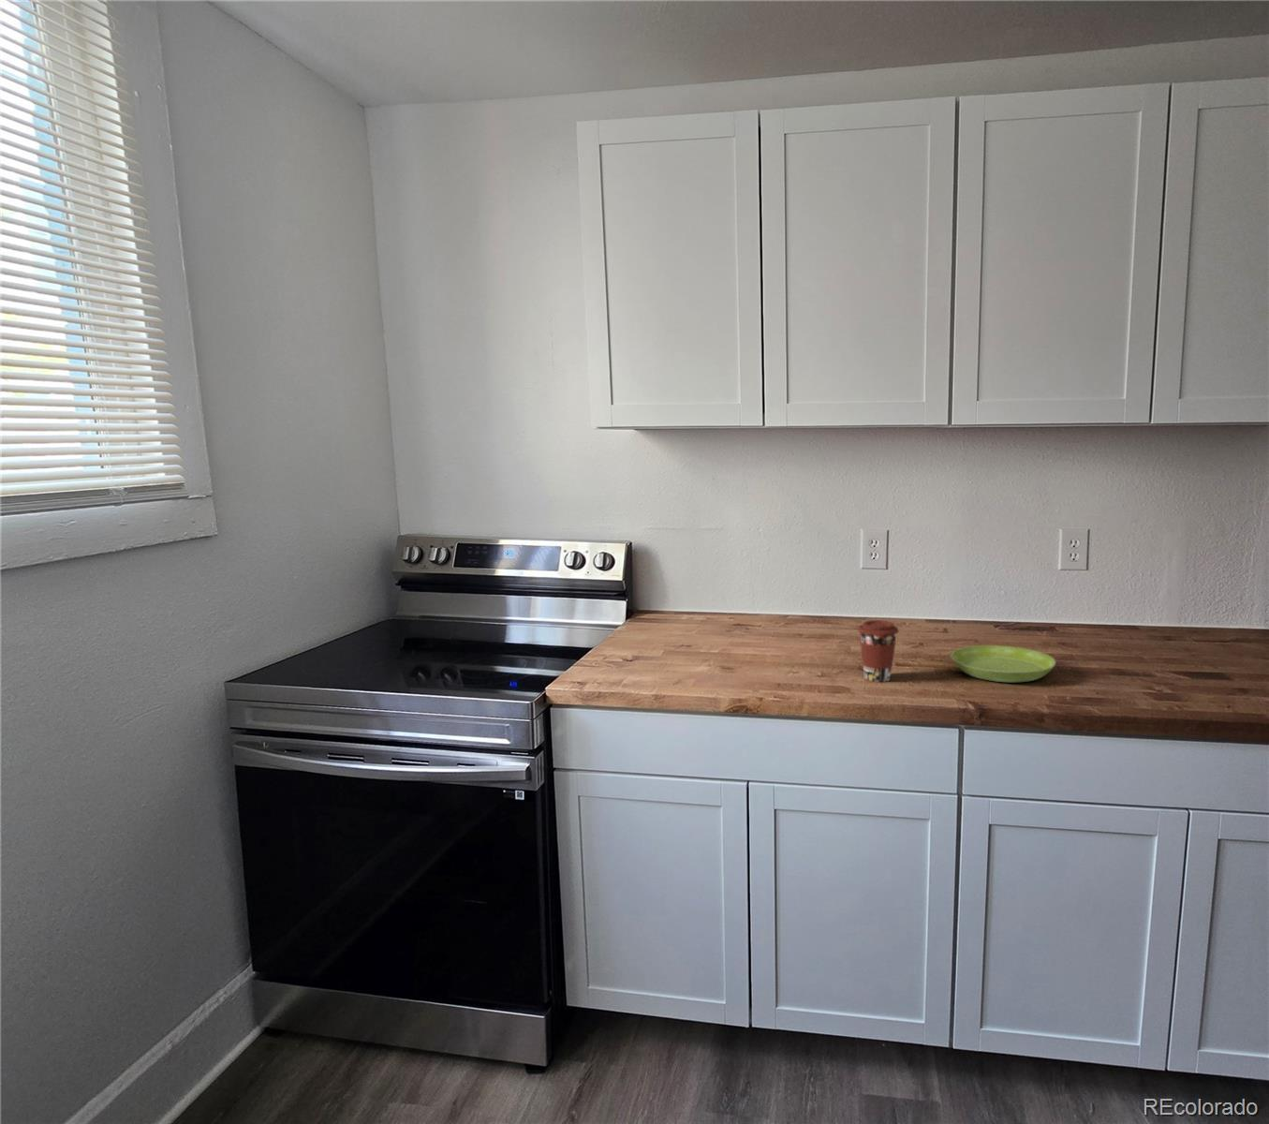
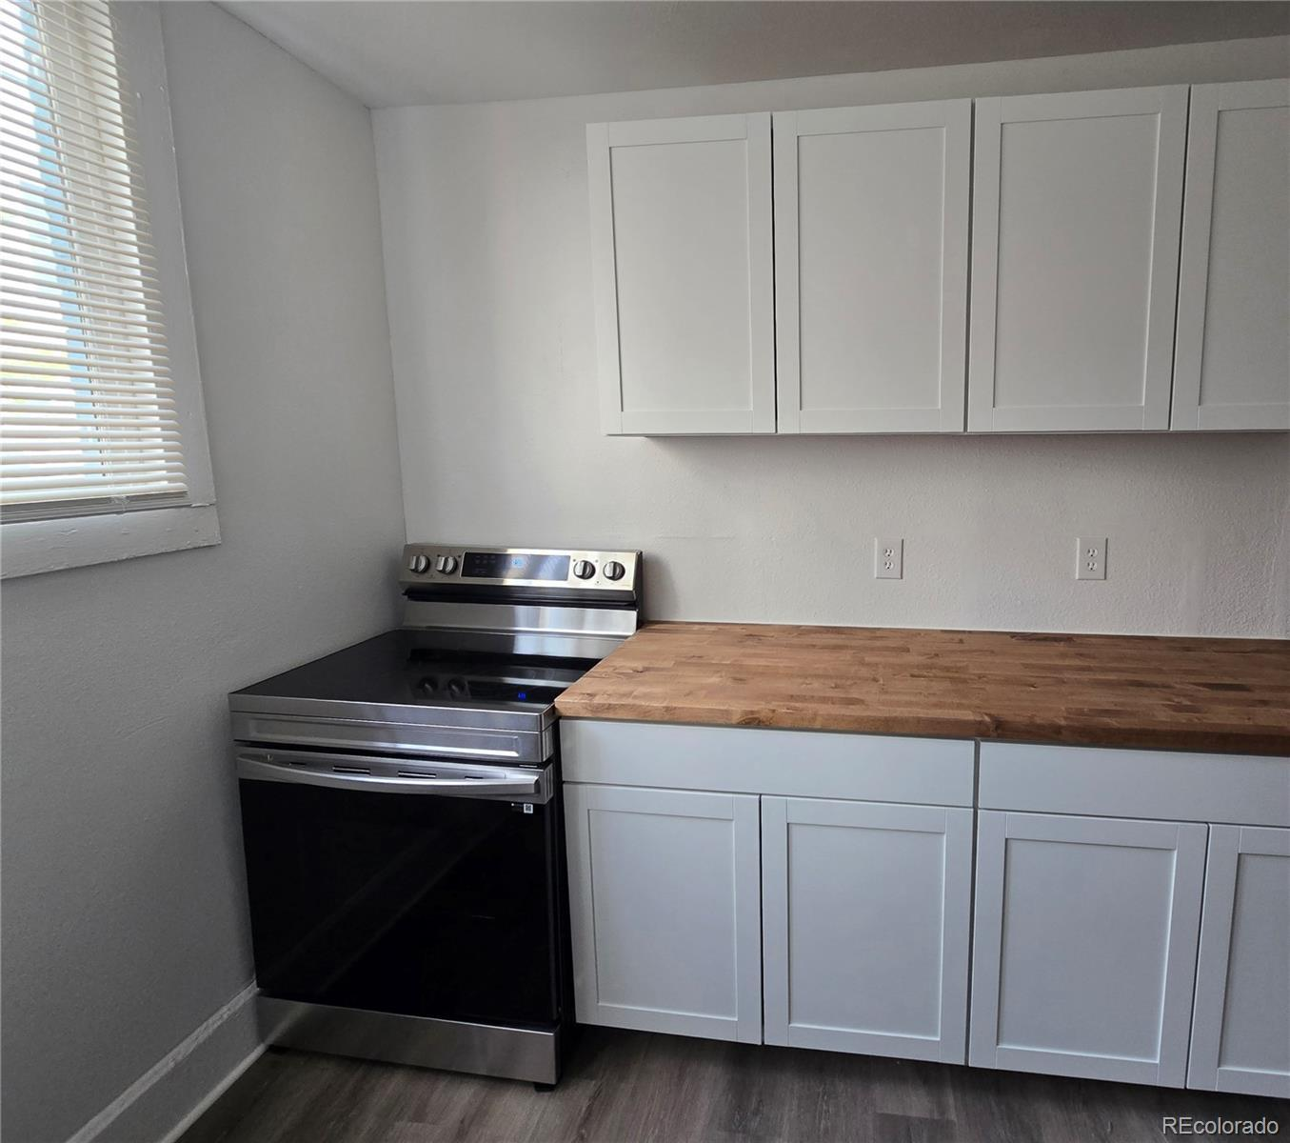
- coffee cup [857,620,900,682]
- saucer [950,644,1056,682]
